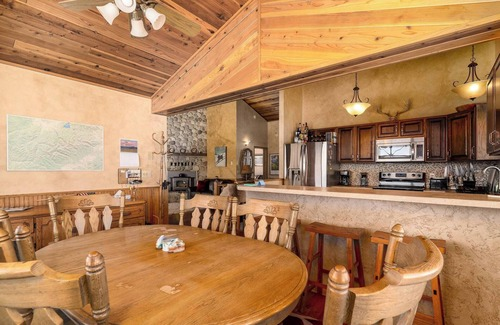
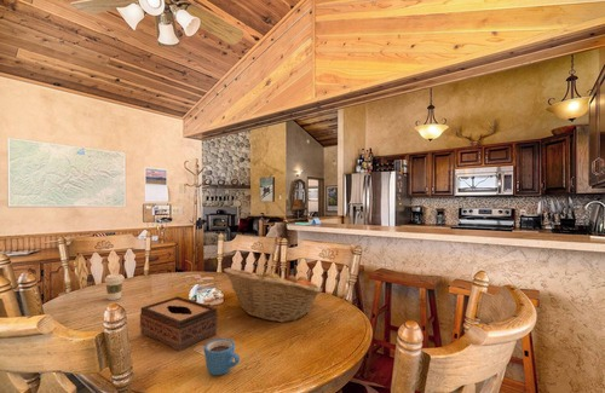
+ fruit basket [223,267,323,324]
+ mug [203,337,241,376]
+ coffee cup [103,273,126,301]
+ tissue box [139,295,219,353]
